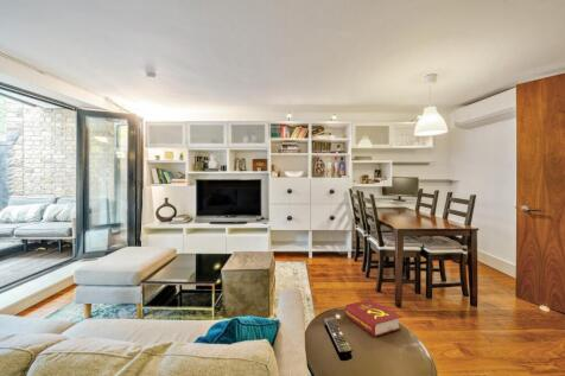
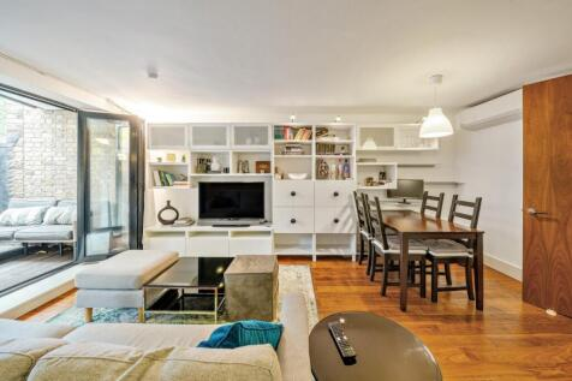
- book [343,299,402,338]
